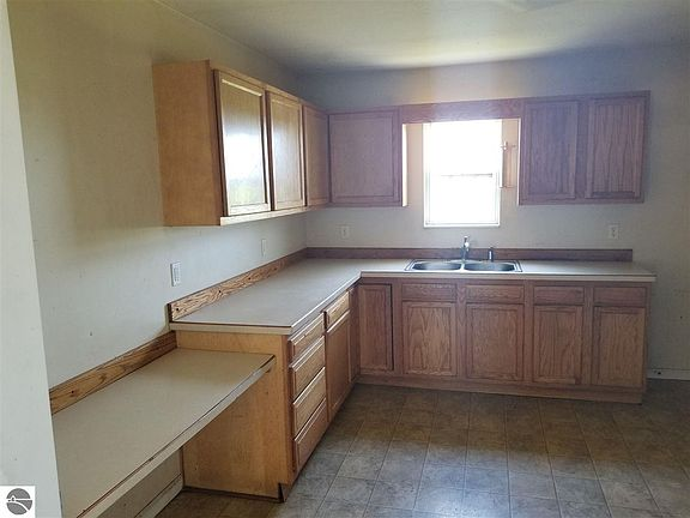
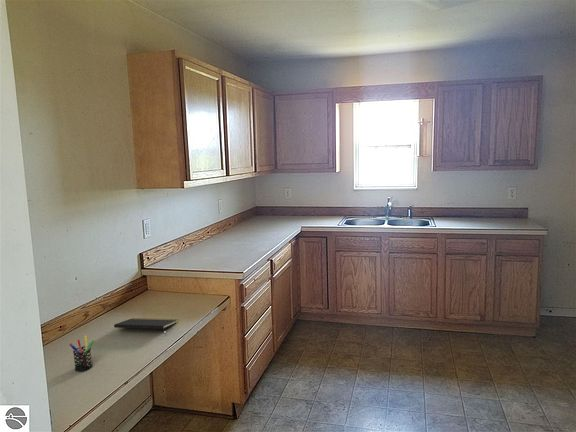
+ pen holder [68,335,95,372]
+ notepad [113,317,179,337]
